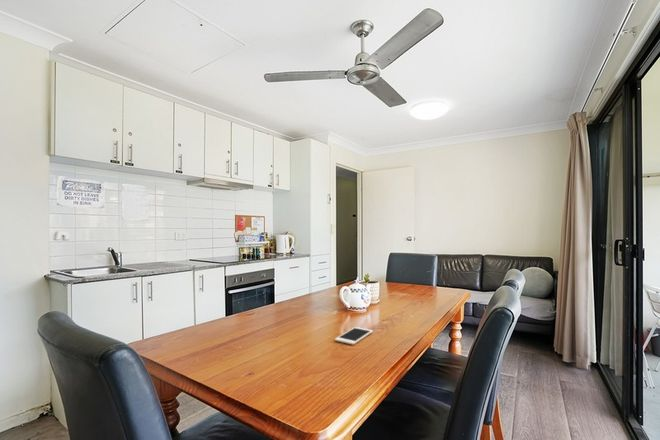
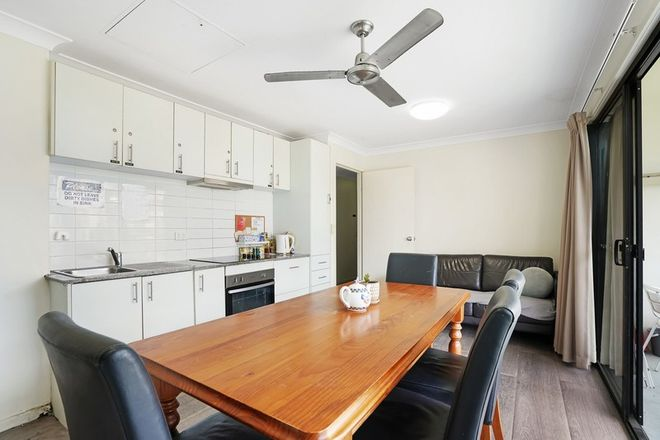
- cell phone [334,326,374,346]
